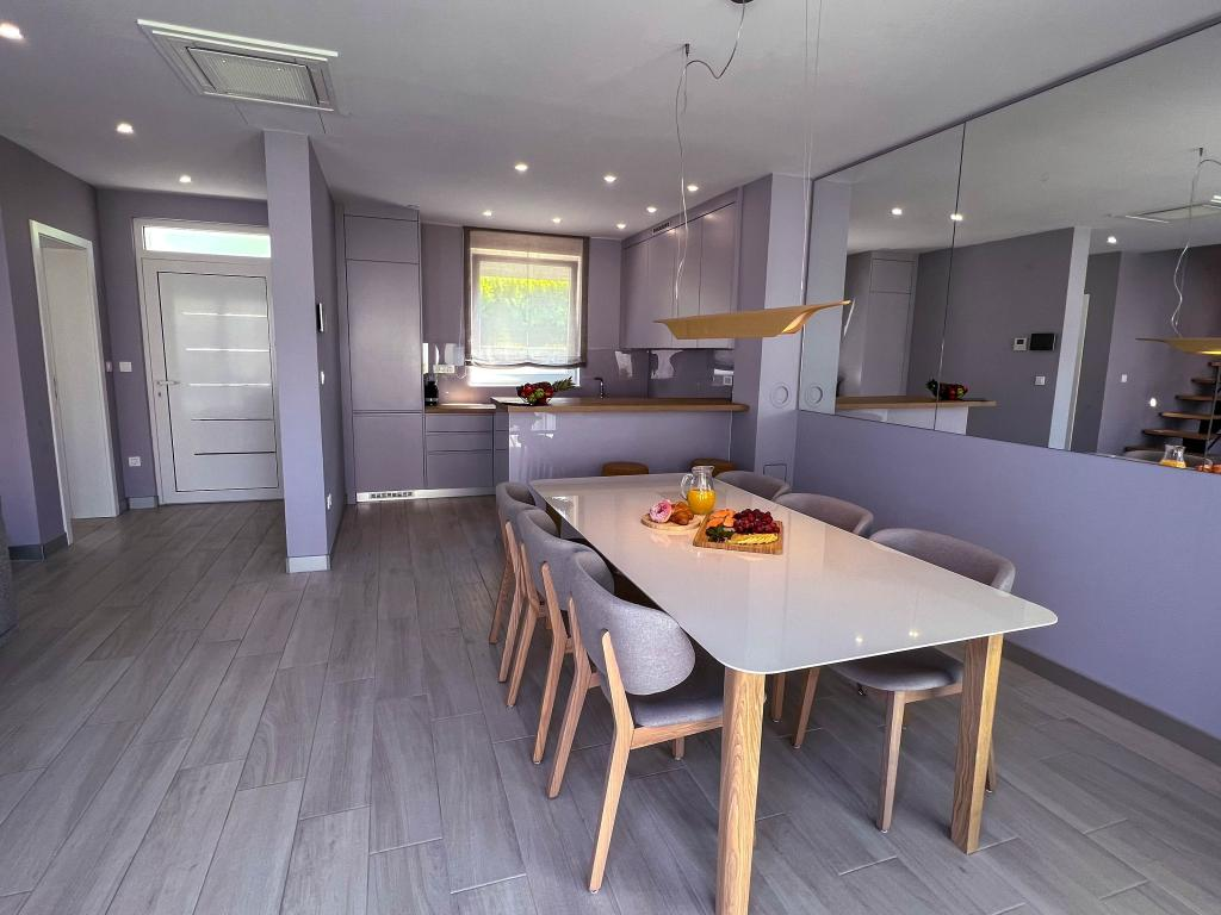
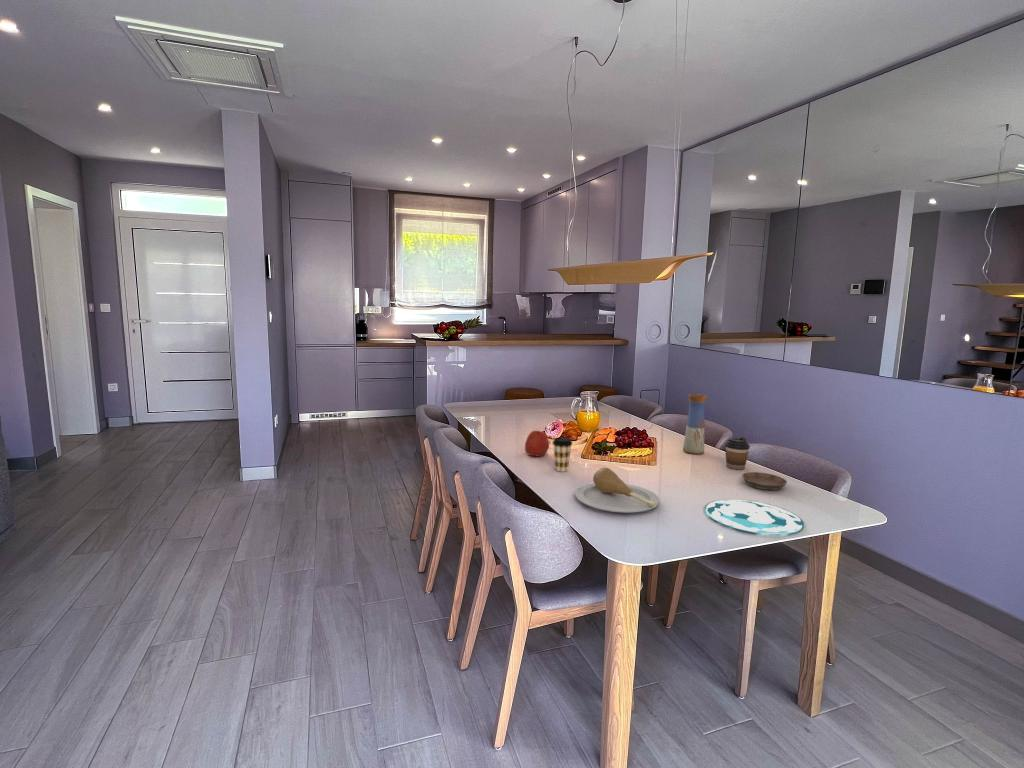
+ apple [524,430,550,457]
+ plate [704,498,805,535]
+ saucer [741,471,788,491]
+ vase [682,393,708,455]
+ plate [574,467,660,514]
+ coffee cup [552,436,573,472]
+ coffee cup [724,436,751,471]
